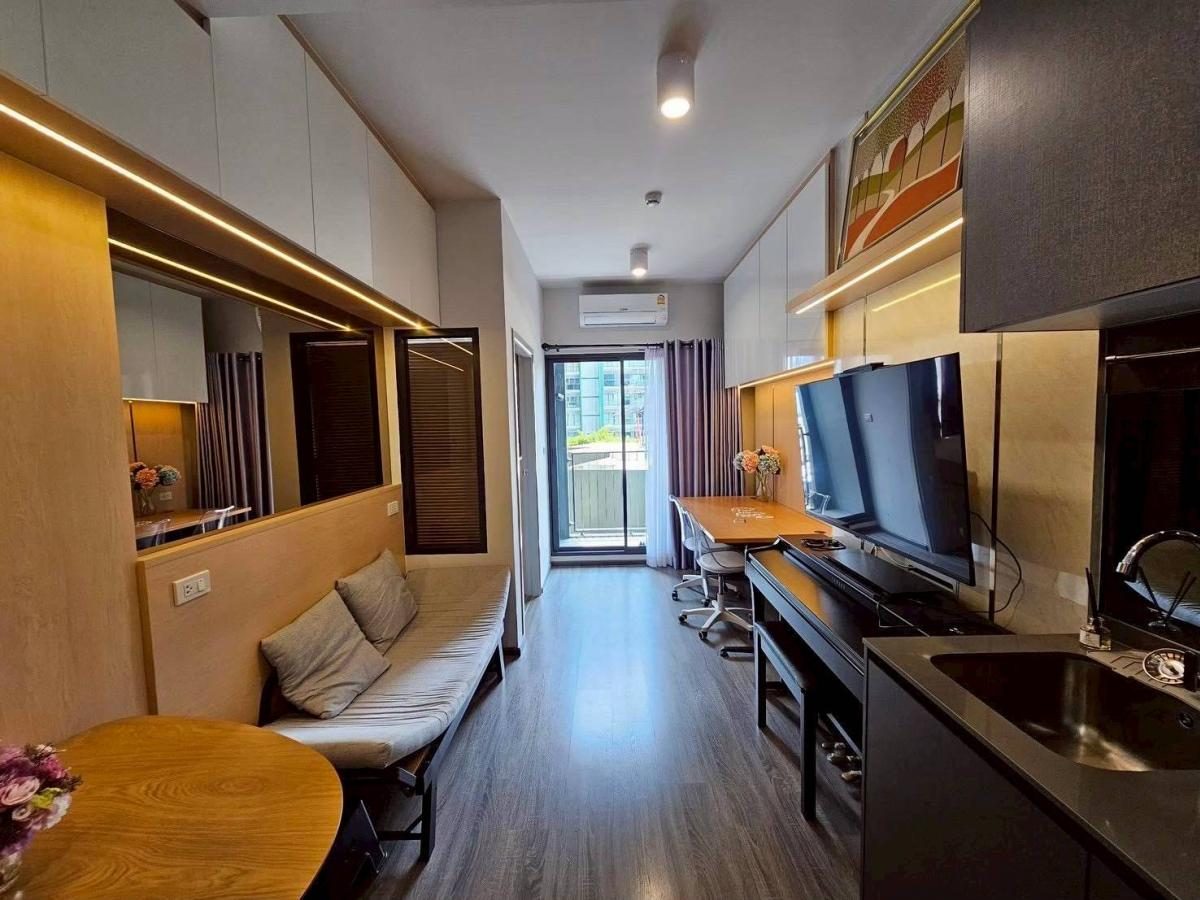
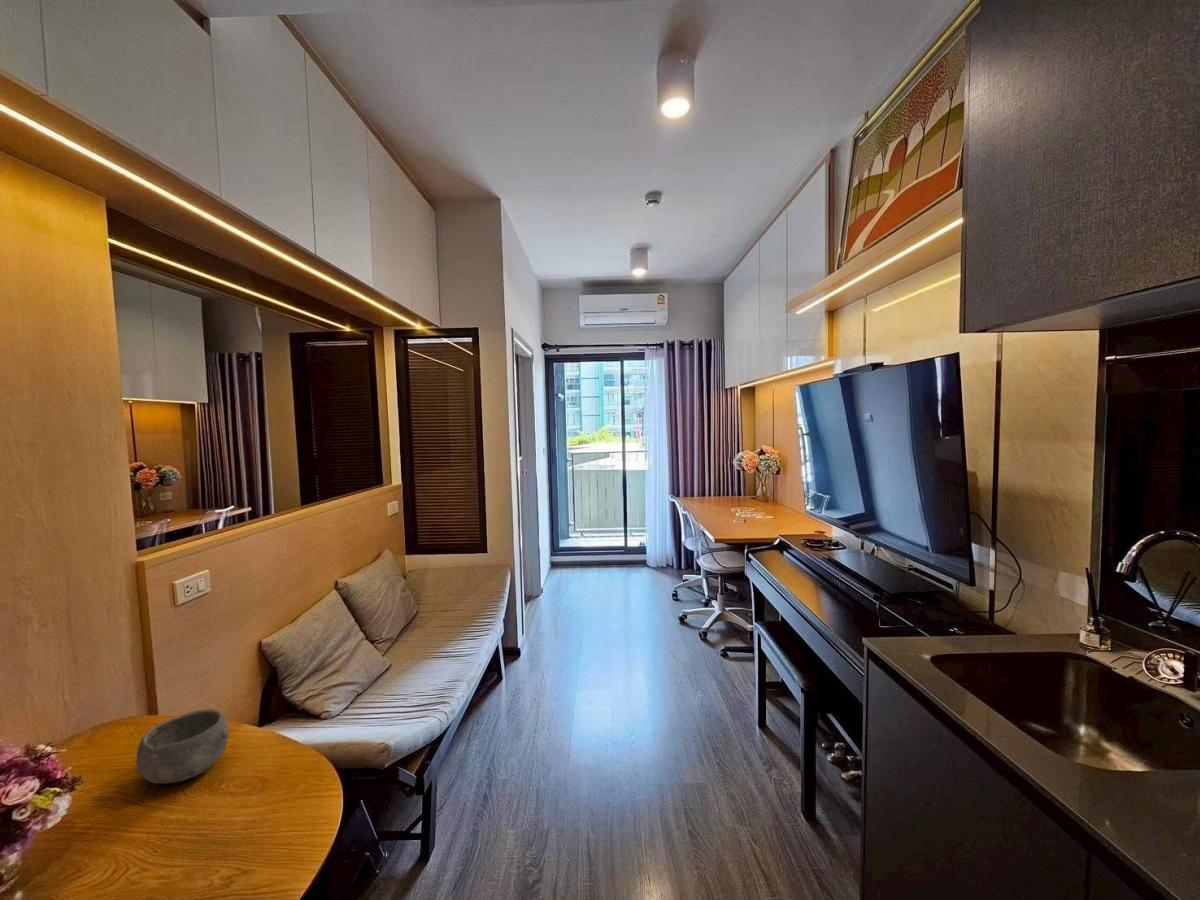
+ bowl [135,708,230,785]
